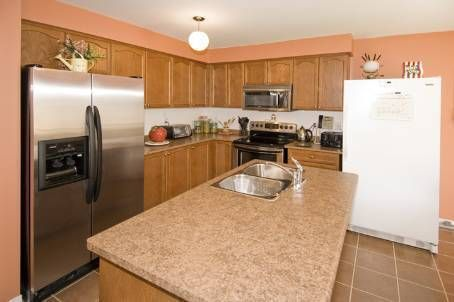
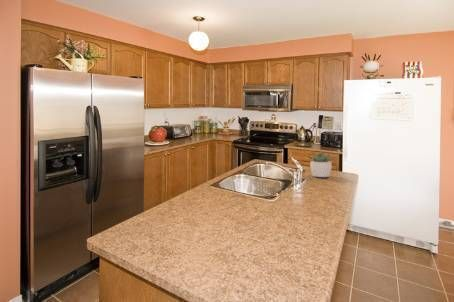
+ succulent plant [309,152,333,178]
